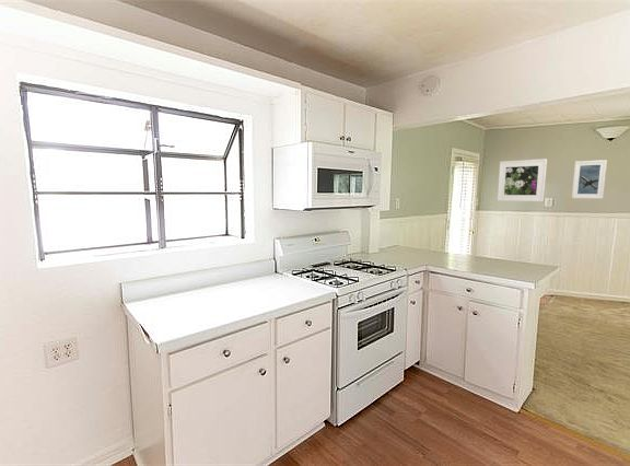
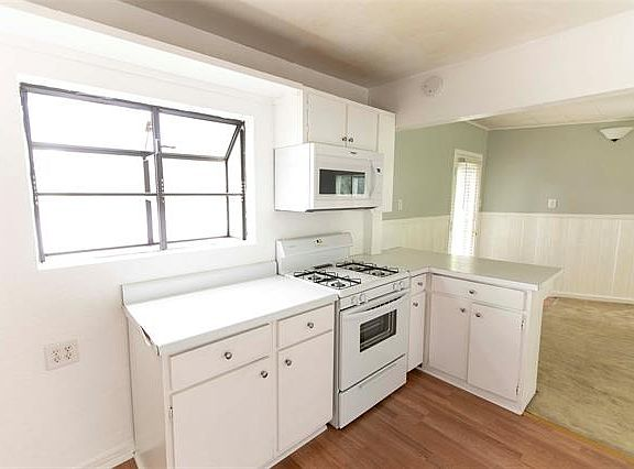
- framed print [571,159,608,199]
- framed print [497,158,548,202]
